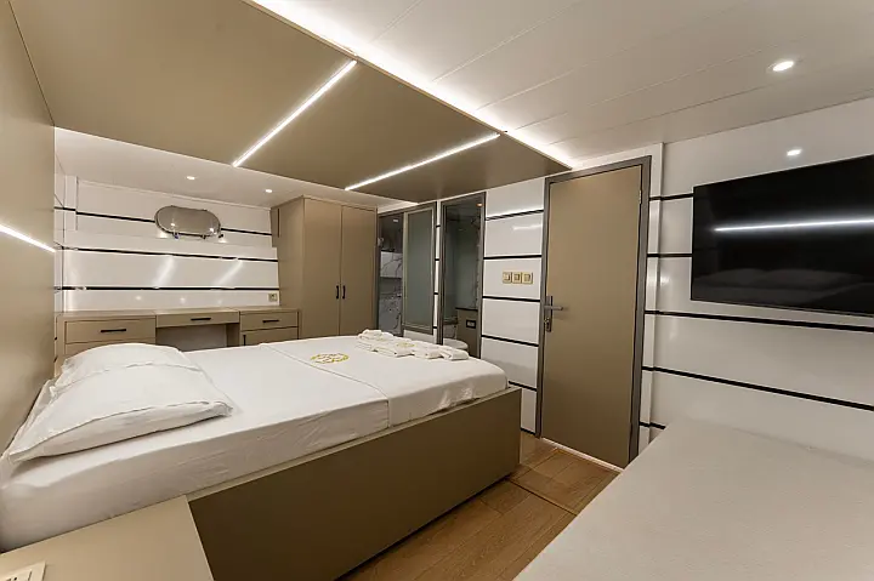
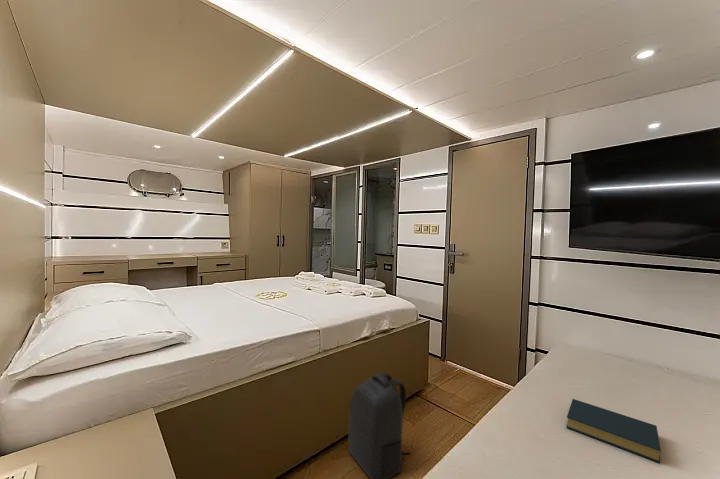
+ backpack [347,371,411,479]
+ hardback book [565,398,662,464]
